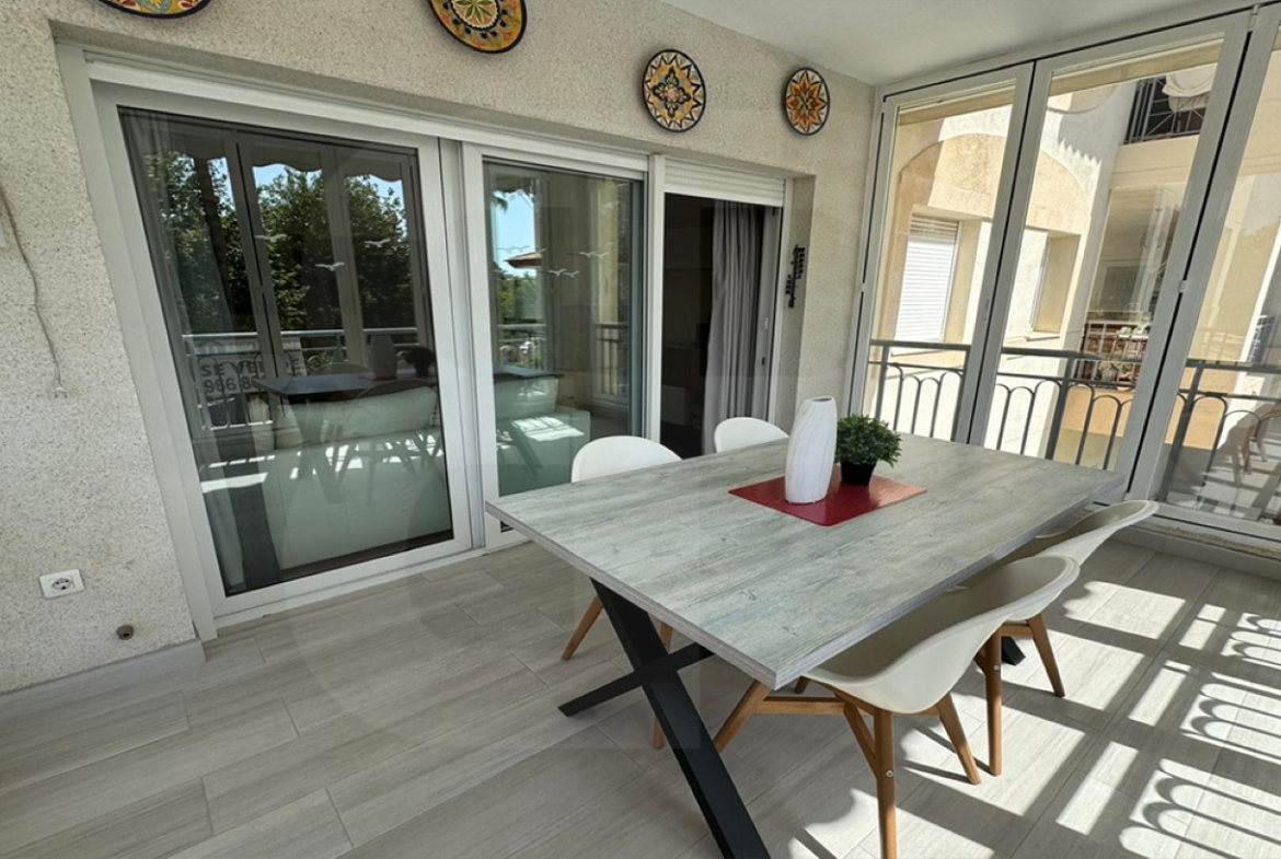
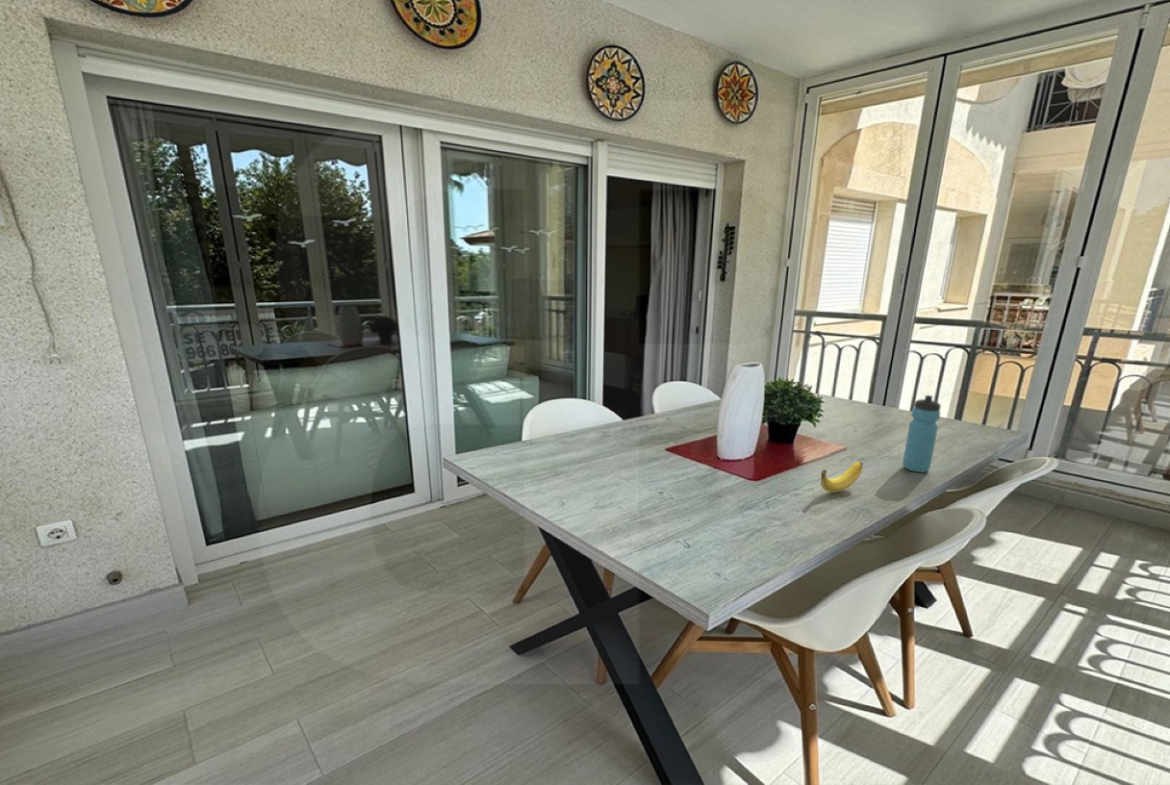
+ banana [820,461,864,493]
+ water bottle [902,394,942,473]
